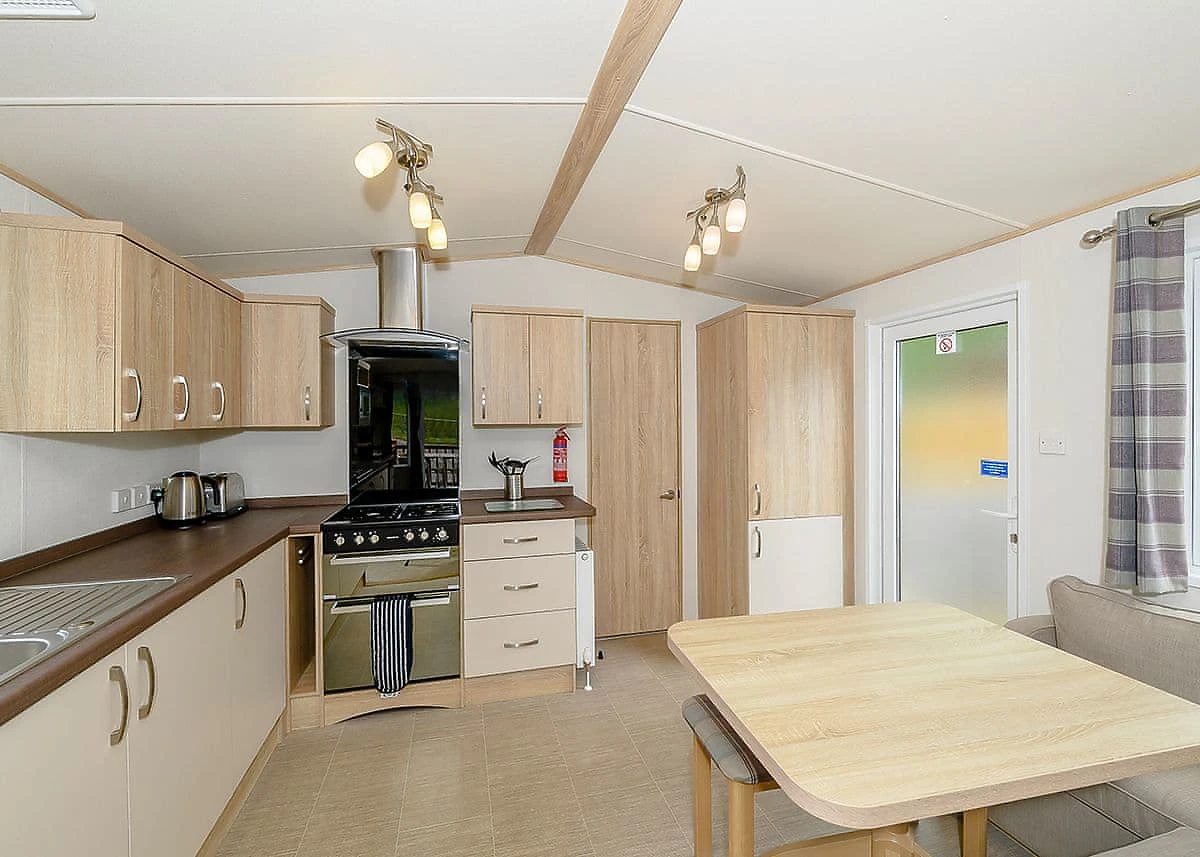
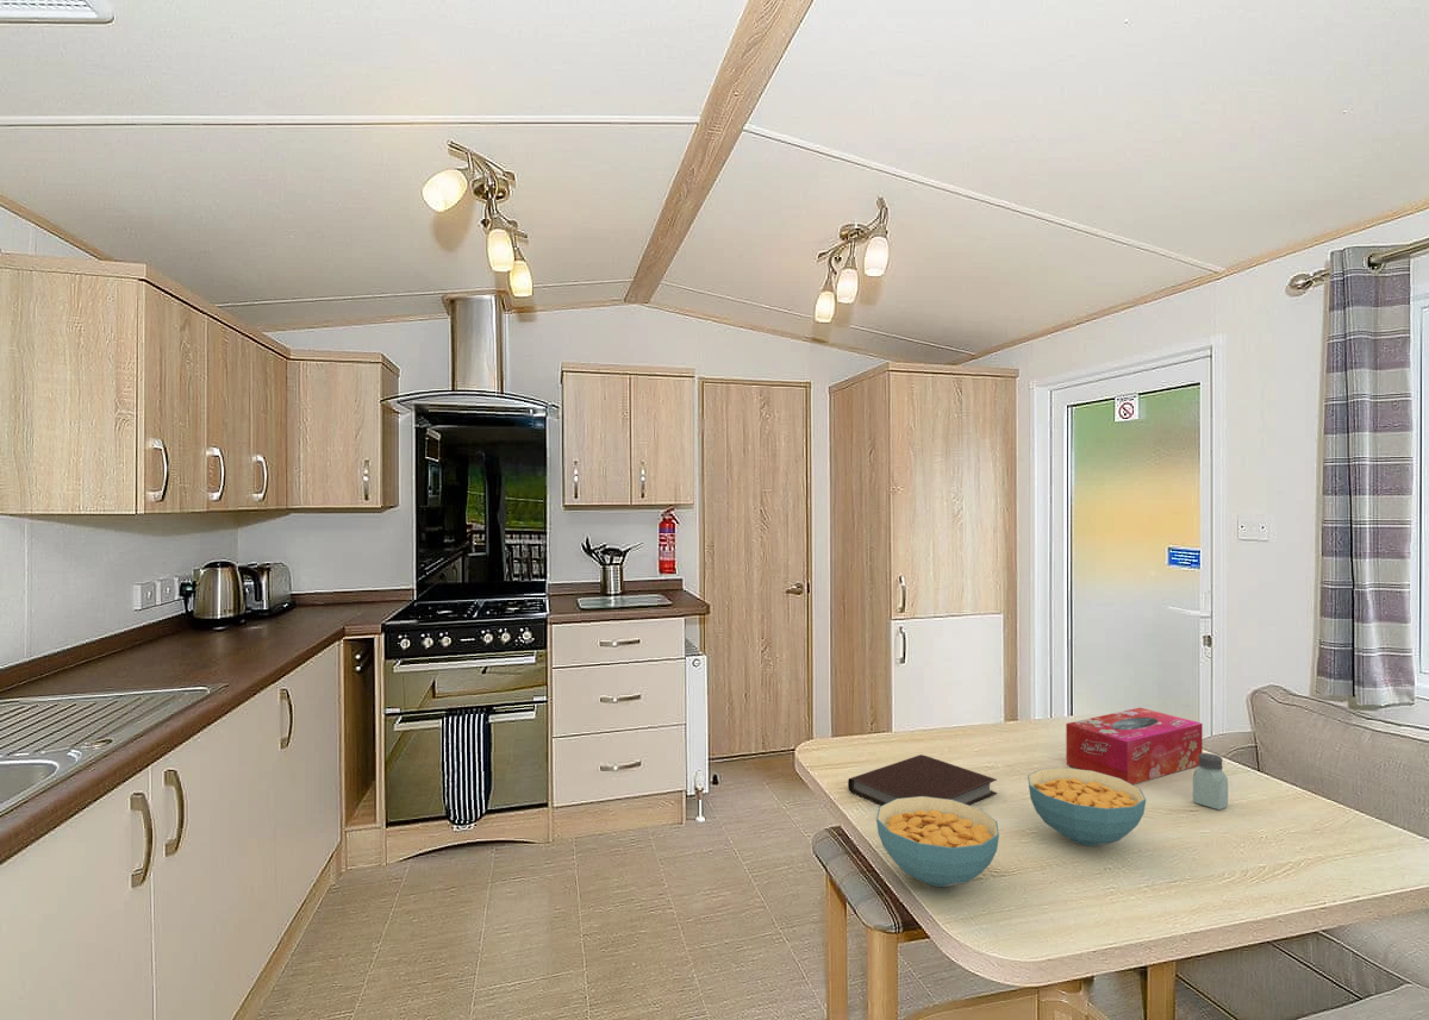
+ cereal bowl [875,796,1000,888]
+ saltshaker [1192,752,1229,811]
+ notebook [847,753,998,806]
+ cereal bowl [1026,766,1147,847]
+ tissue box [1065,707,1204,786]
